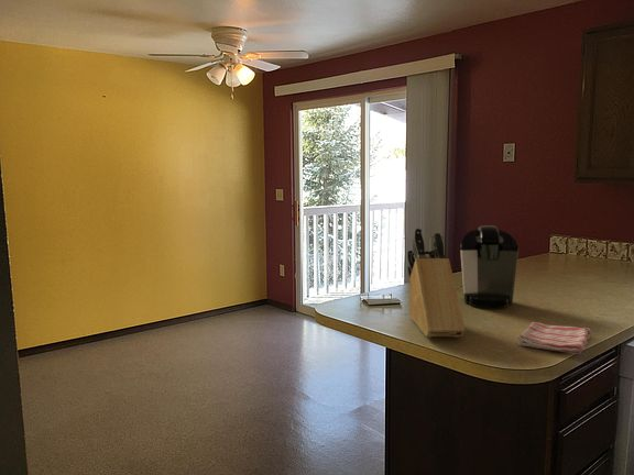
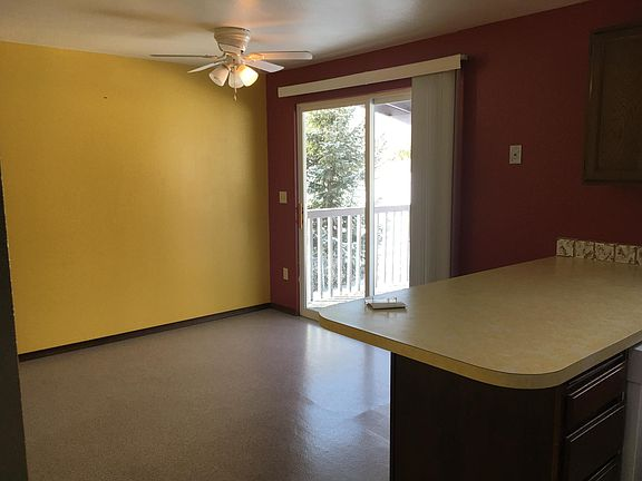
- dish towel [517,321,592,355]
- coffee maker [429,224,520,309]
- knife block [406,227,466,339]
